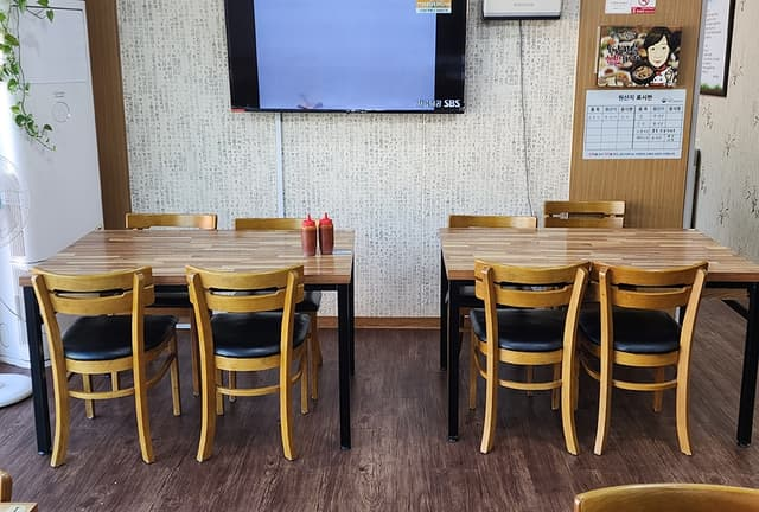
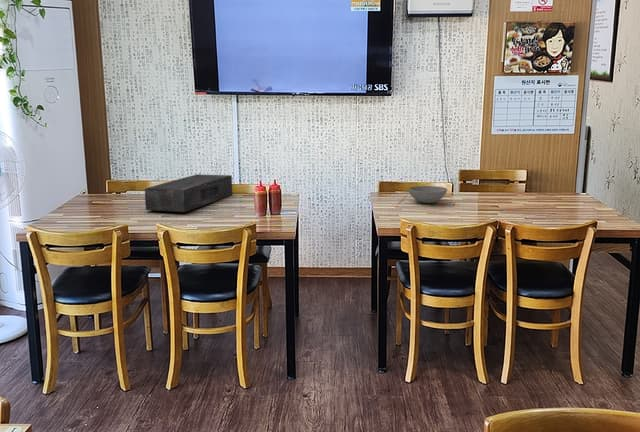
+ bowl [407,185,448,204]
+ speaker [144,173,233,213]
